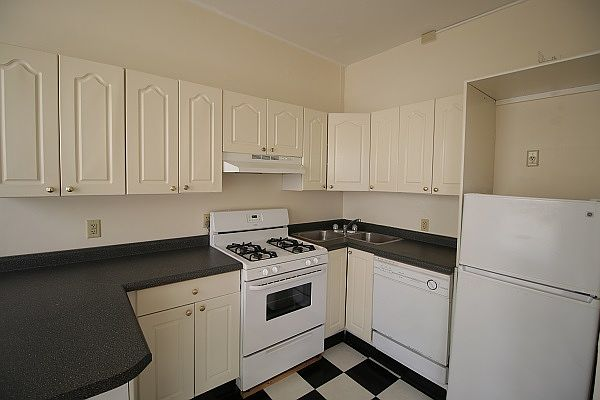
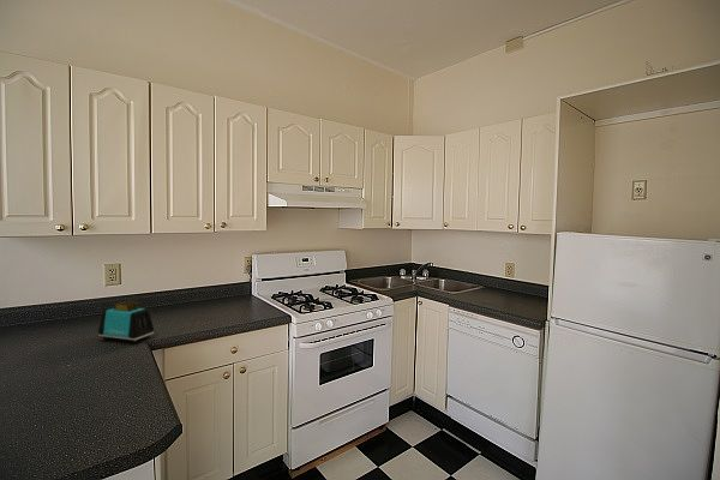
+ toaster [97,300,155,344]
